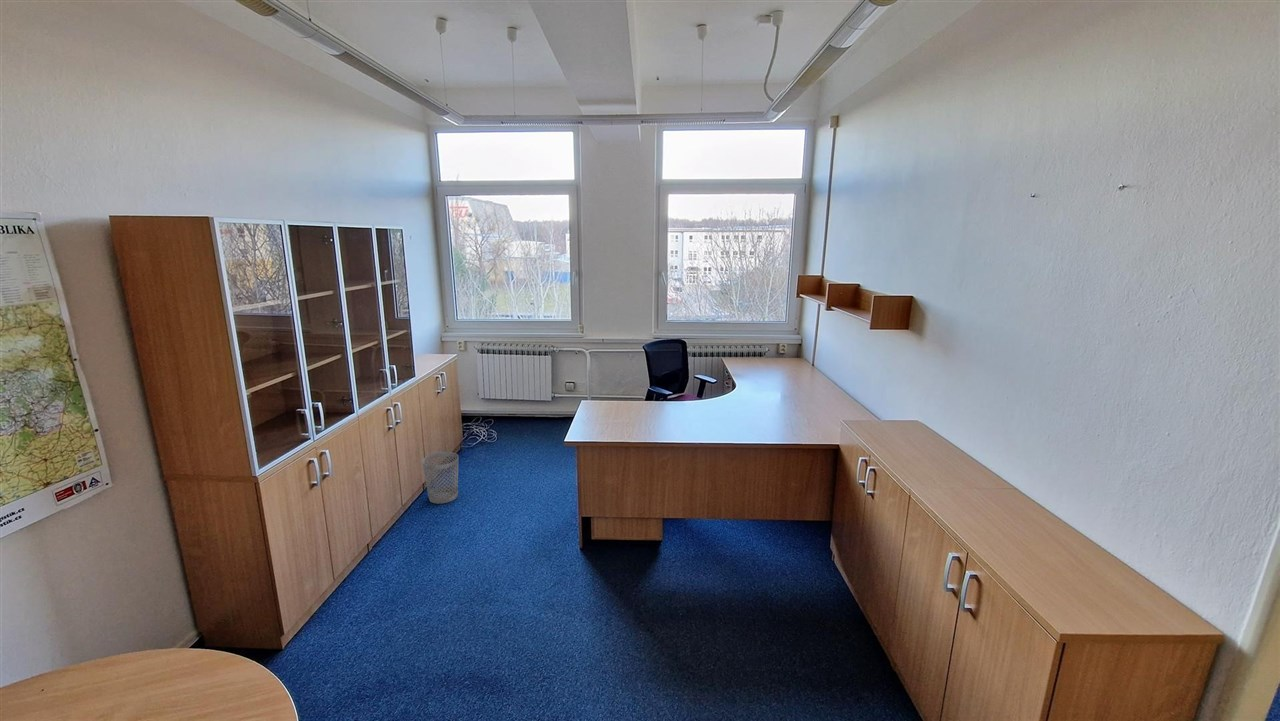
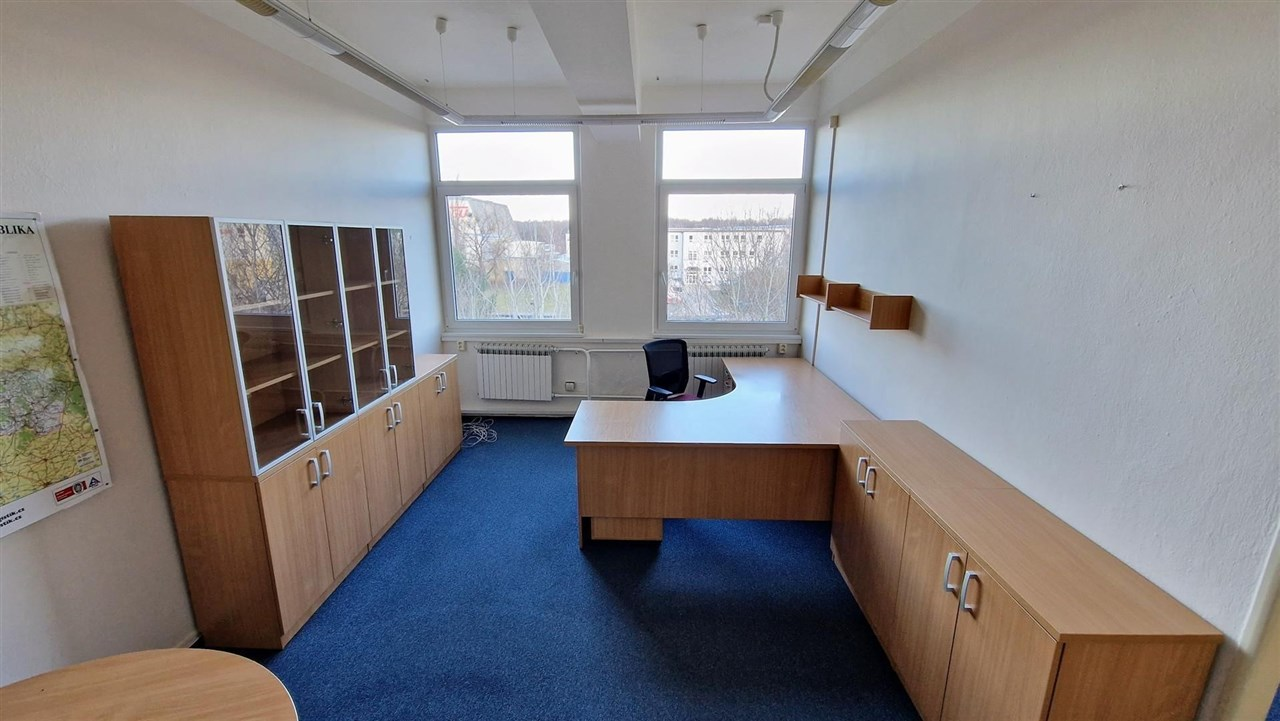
- wastebasket [421,451,459,505]
